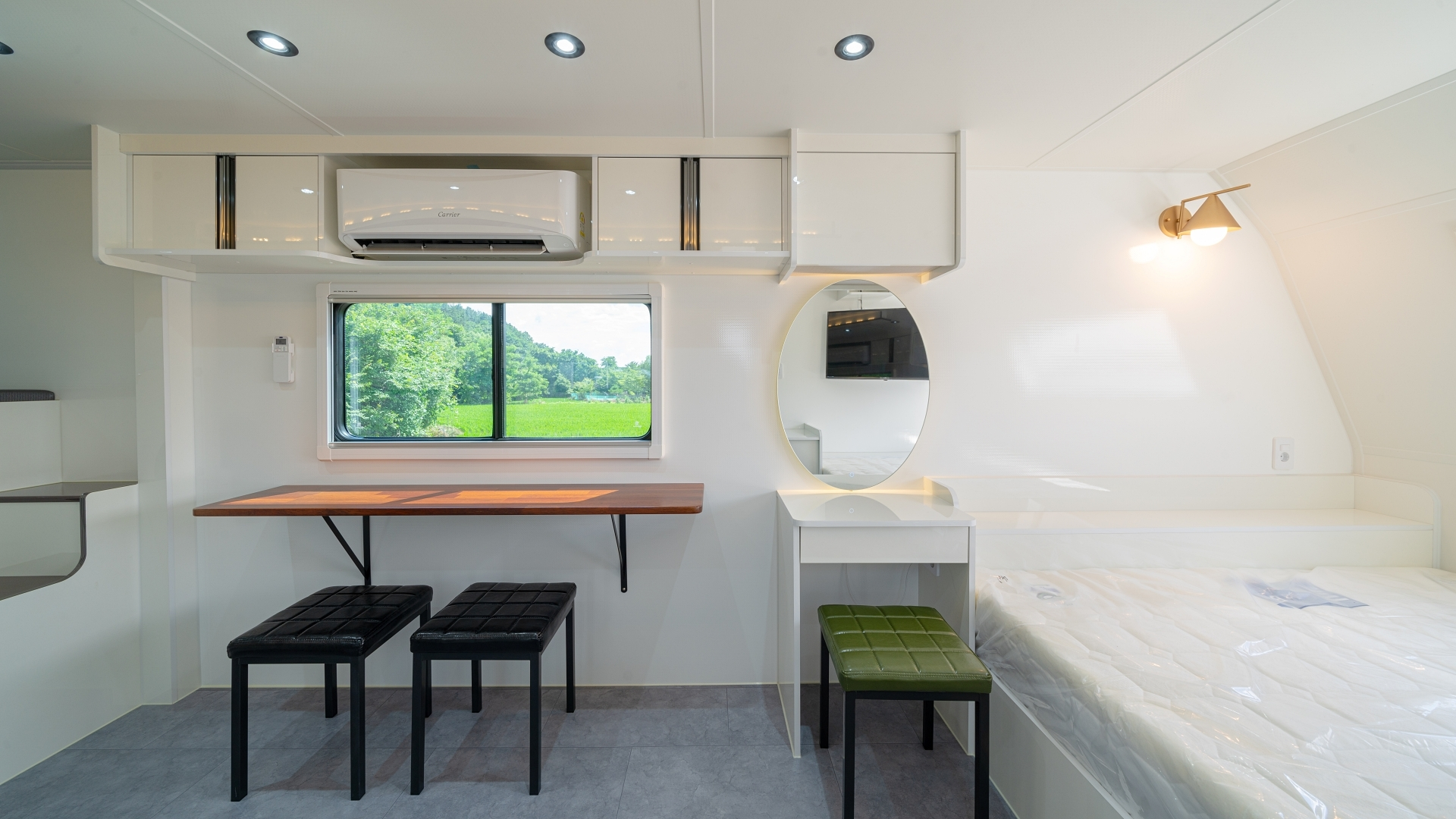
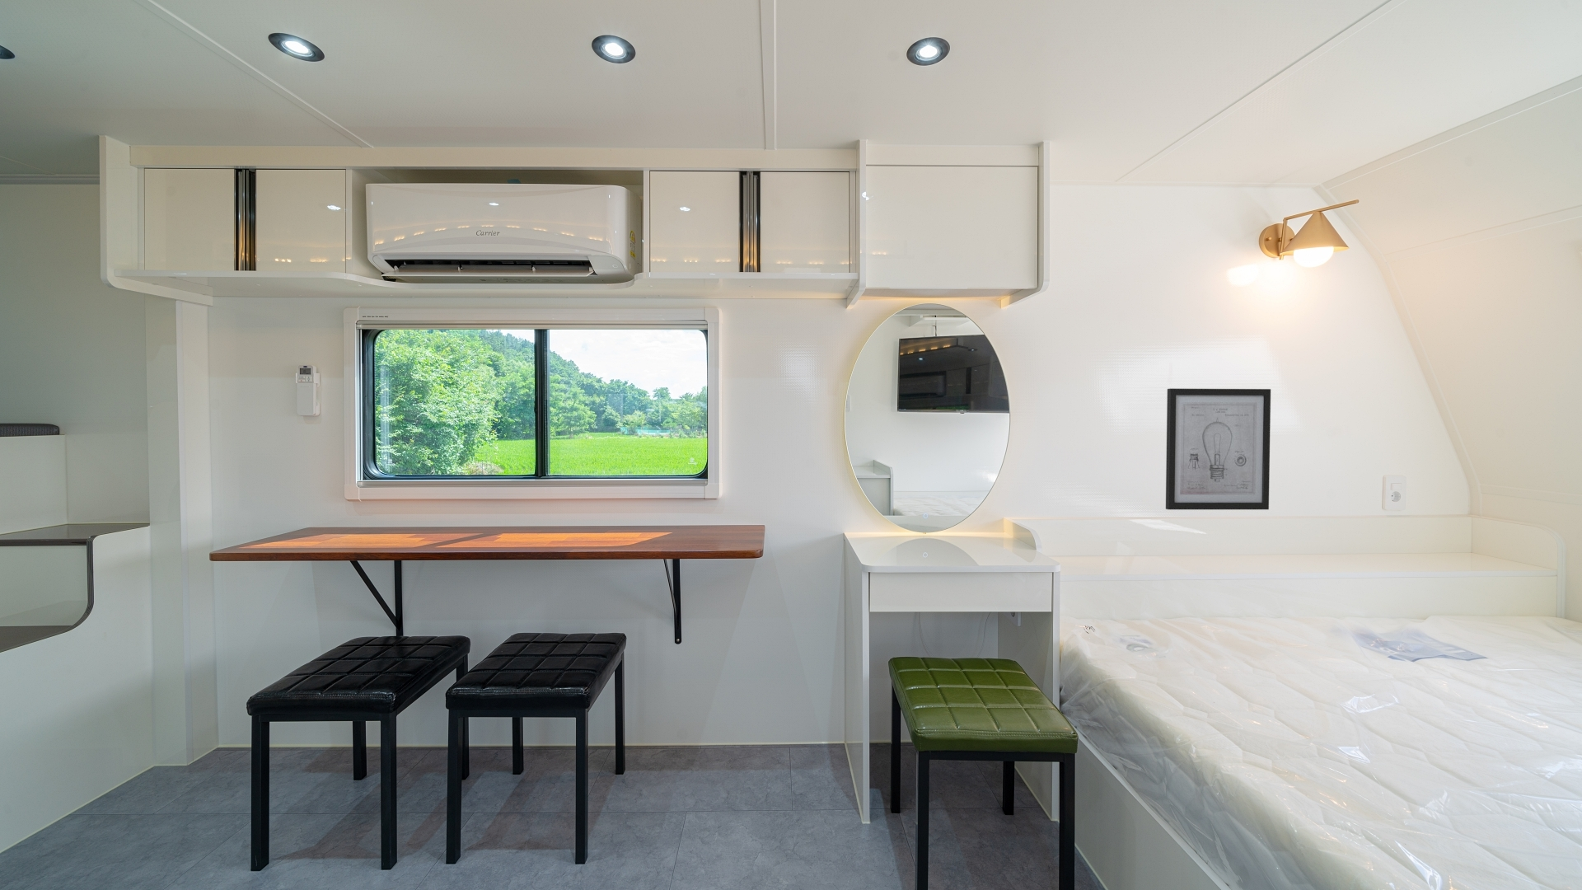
+ wall art [1165,387,1271,510]
